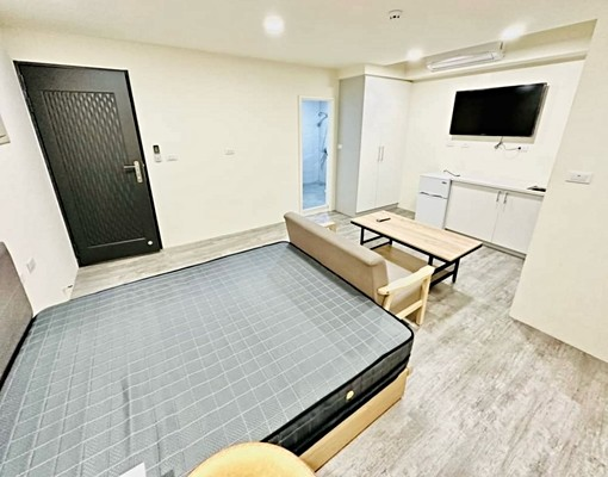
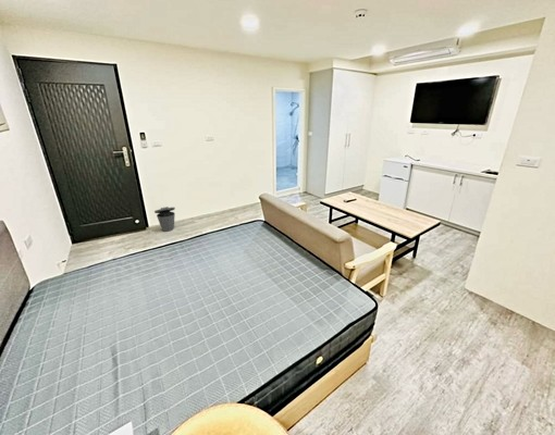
+ trash can [153,206,176,233]
